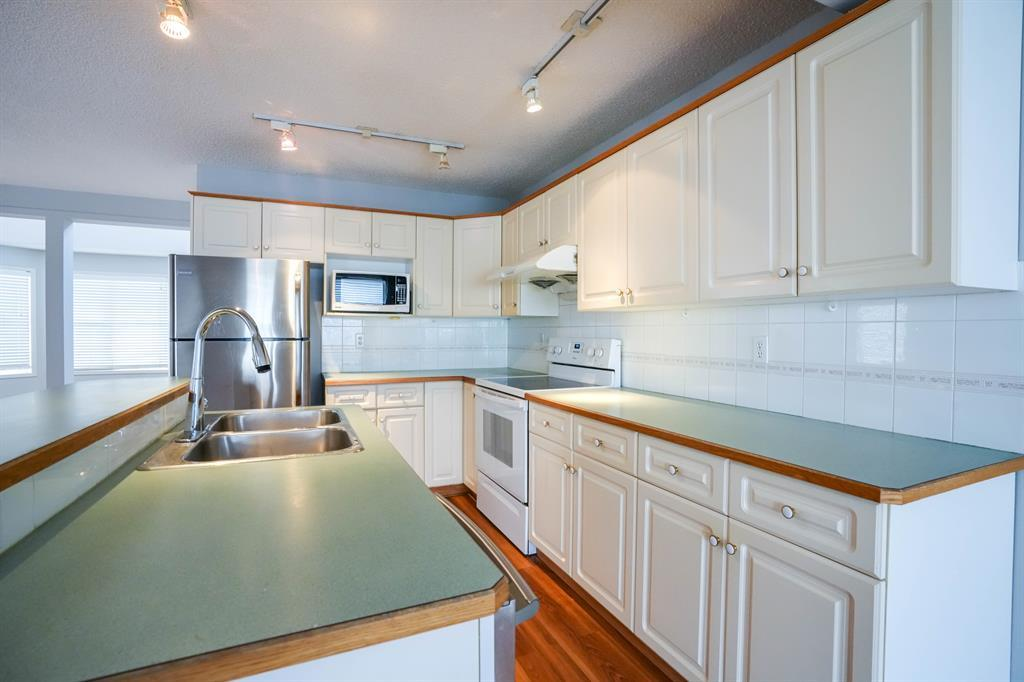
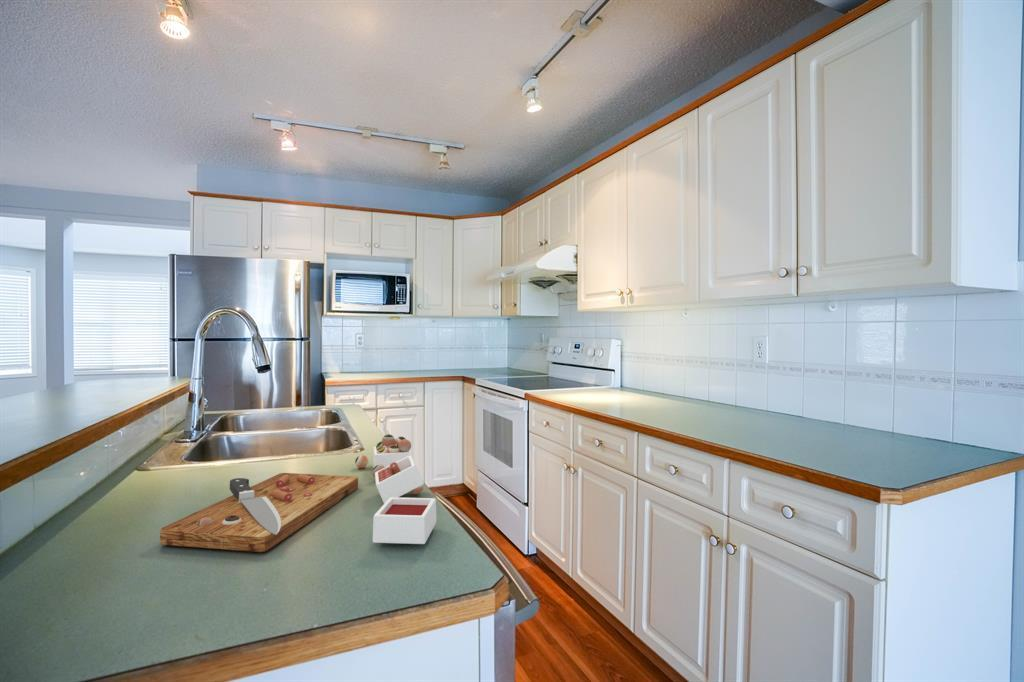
+ cutting board [159,433,437,553]
